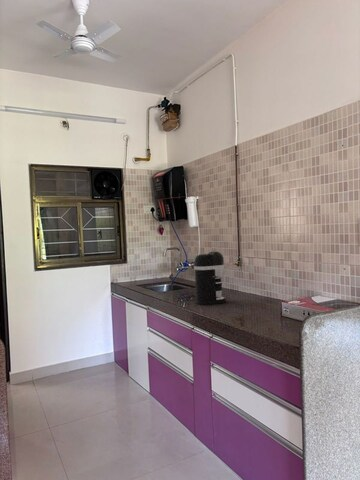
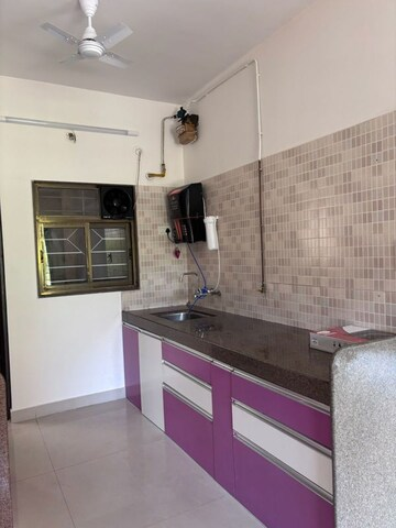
- coffee maker [193,250,227,306]
